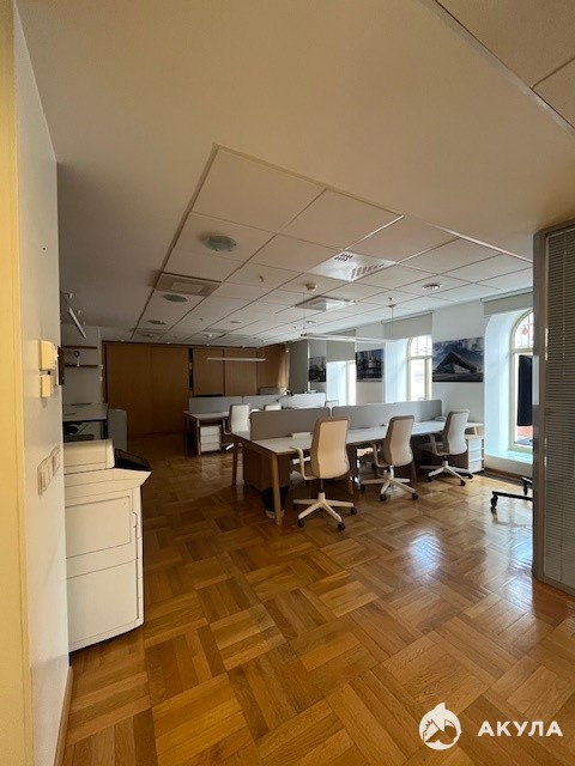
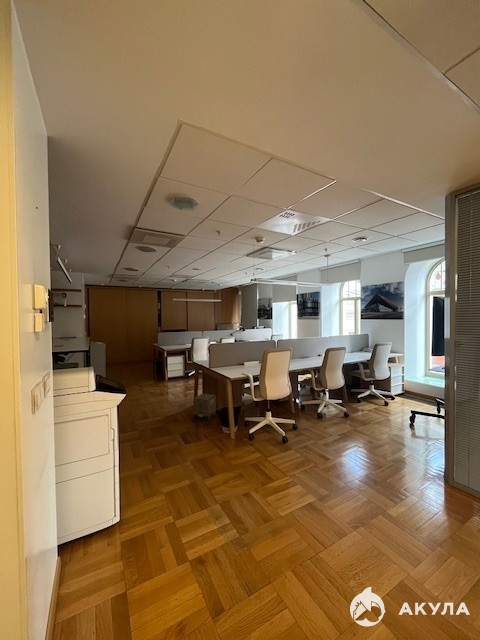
+ cardboard box [193,393,217,421]
